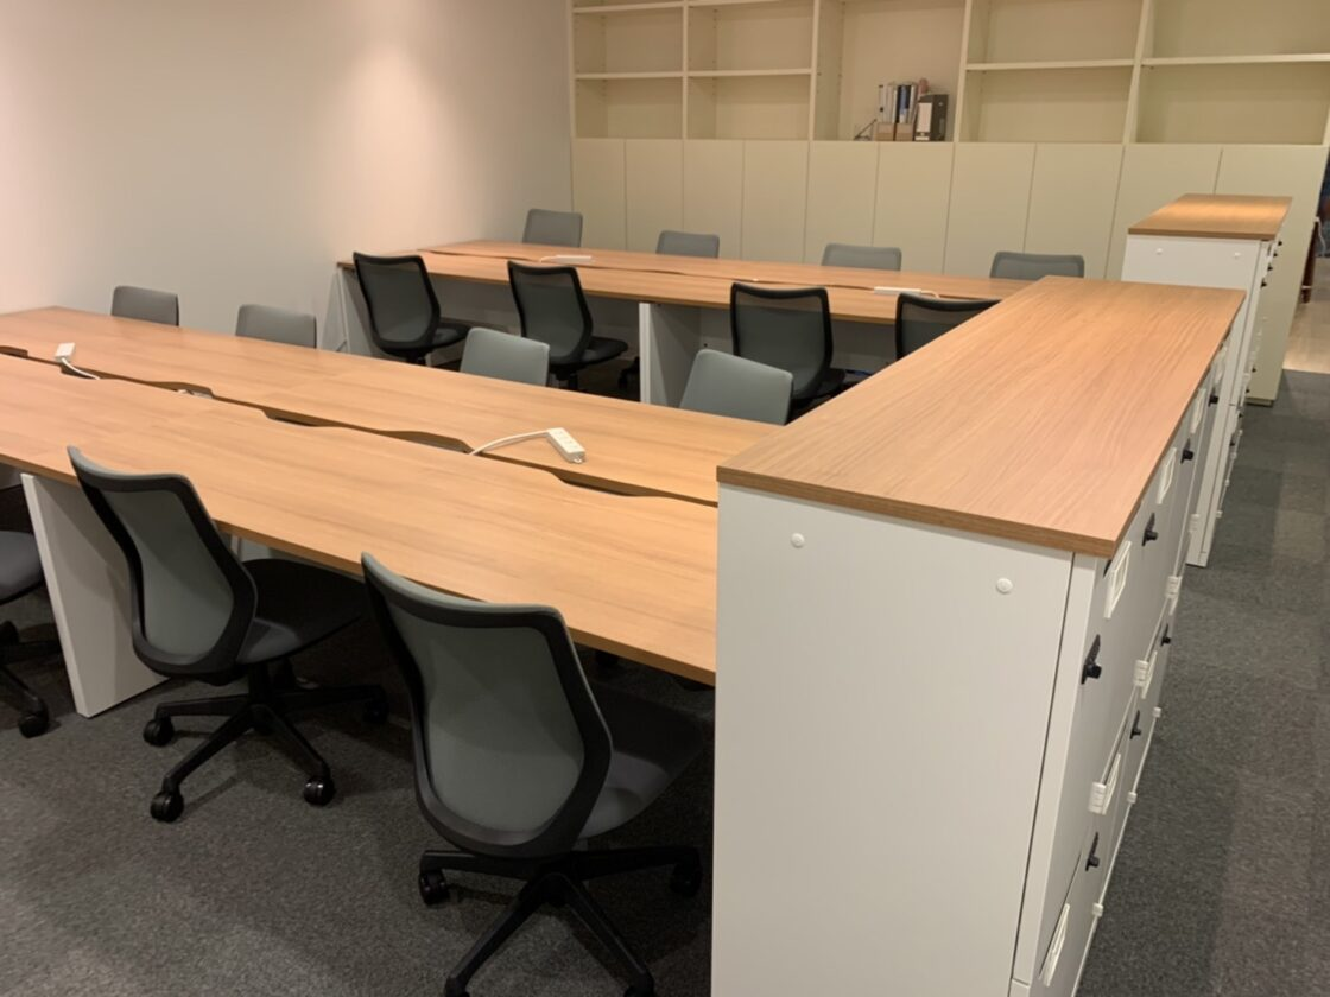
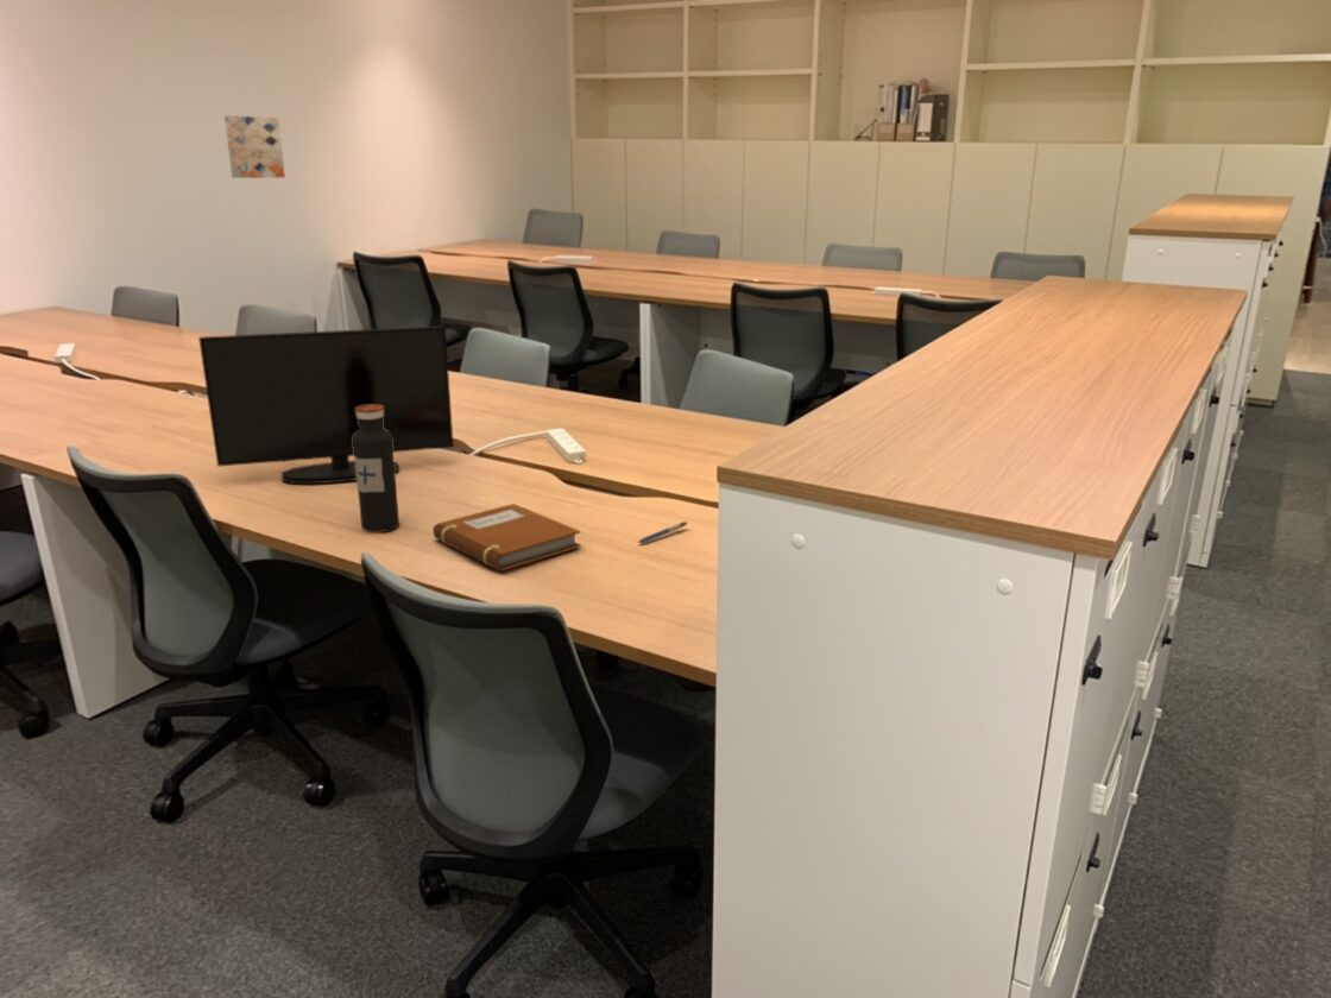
+ pen [637,520,689,544]
+ notebook [431,503,582,571]
+ water bottle [353,405,400,533]
+ wall art [223,114,286,179]
+ monitor [197,324,455,485]
